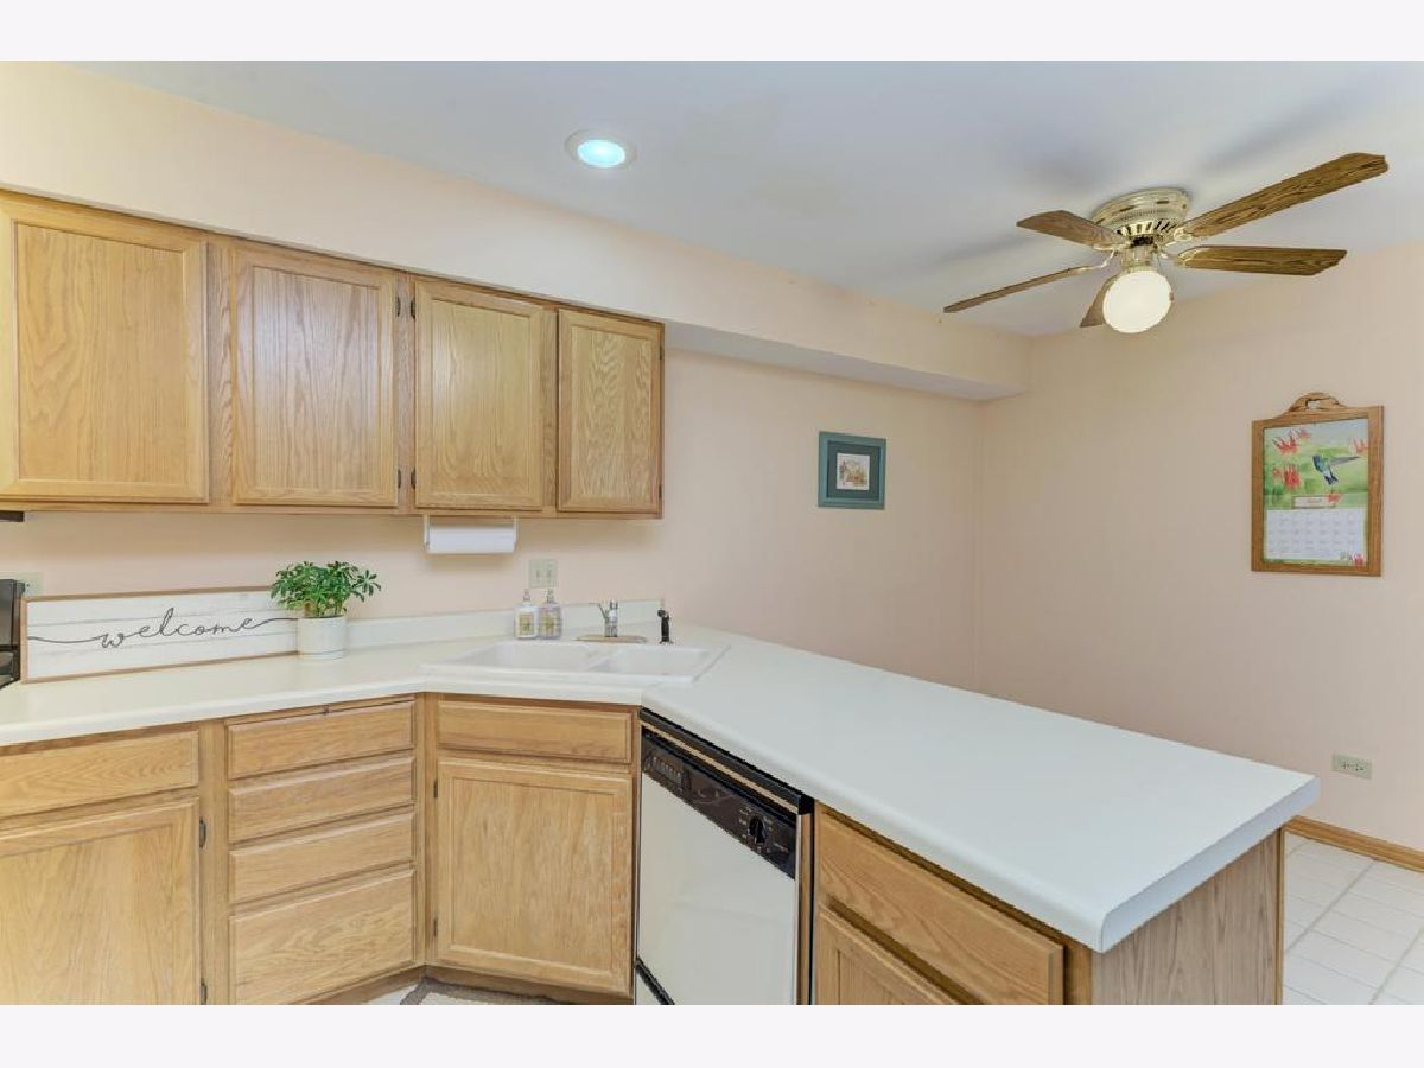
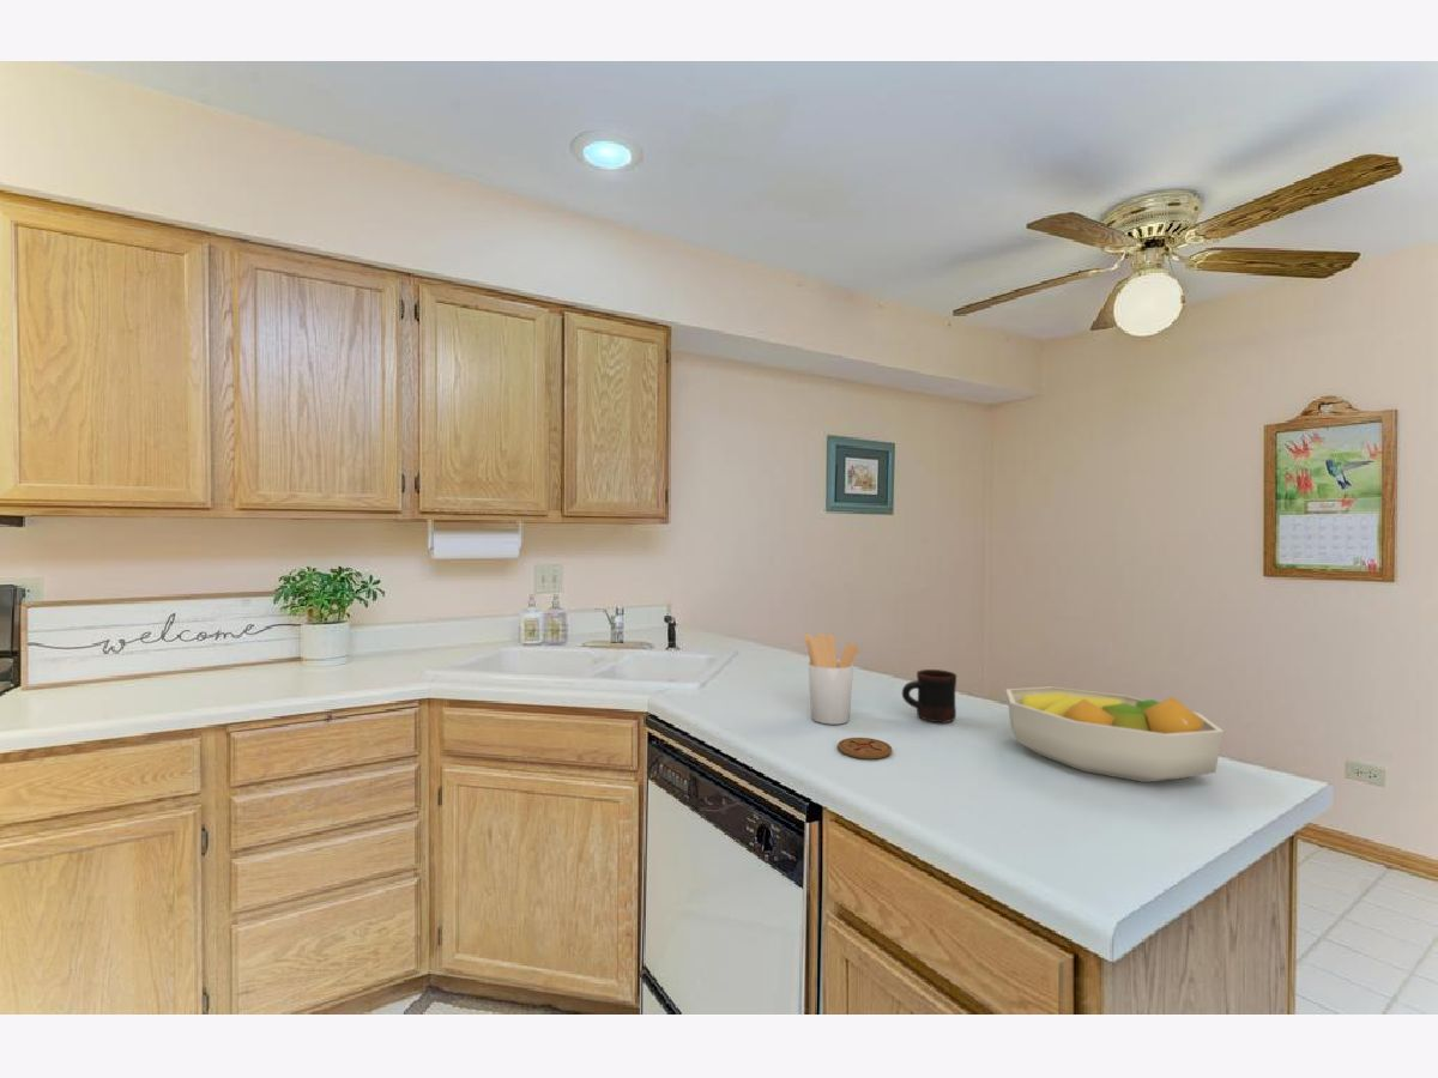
+ mug [901,668,957,723]
+ fruit bowl [1005,685,1225,783]
+ utensil holder [803,632,860,726]
+ coaster [836,737,893,759]
